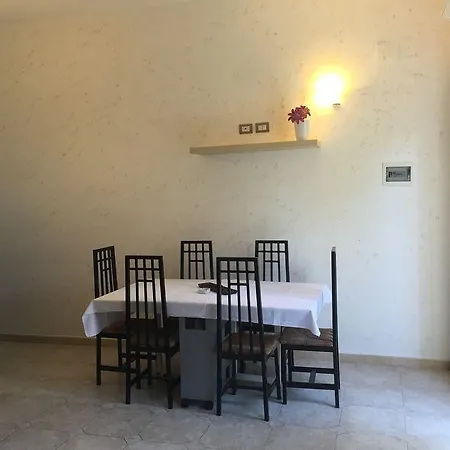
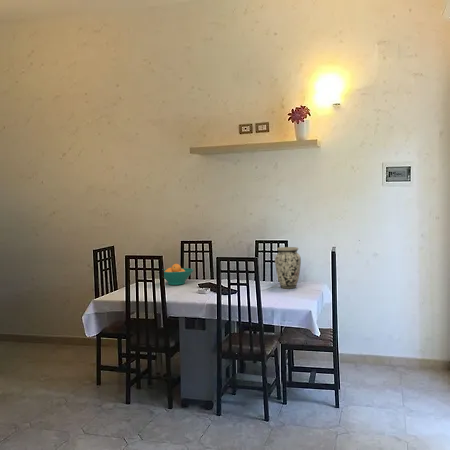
+ vase [274,246,302,289]
+ fruit bowl [163,263,194,286]
